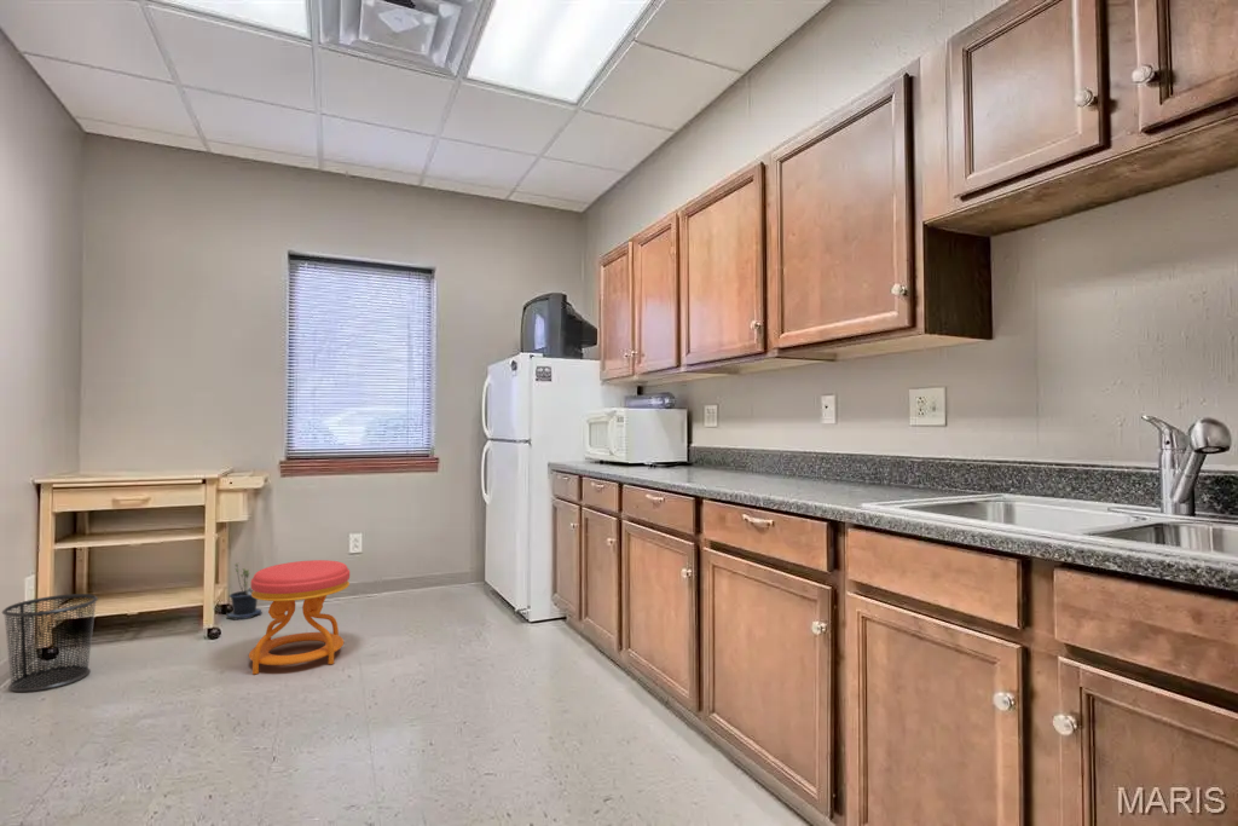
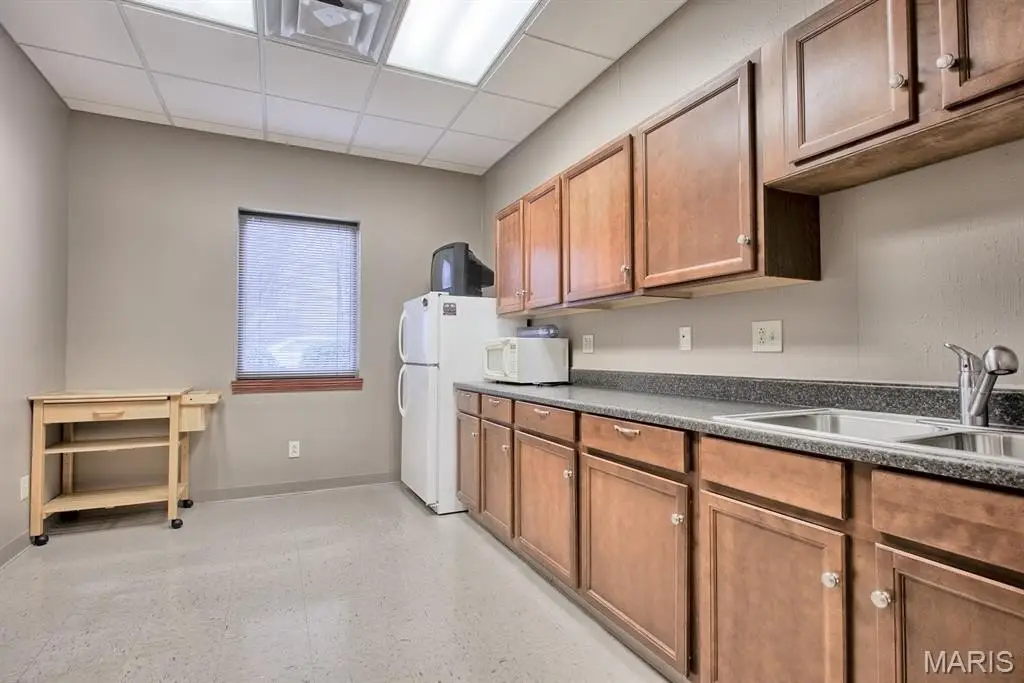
- stool [248,559,351,675]
- waste bin [1,593,99,693]
- potted plant [225,562,264,622]
